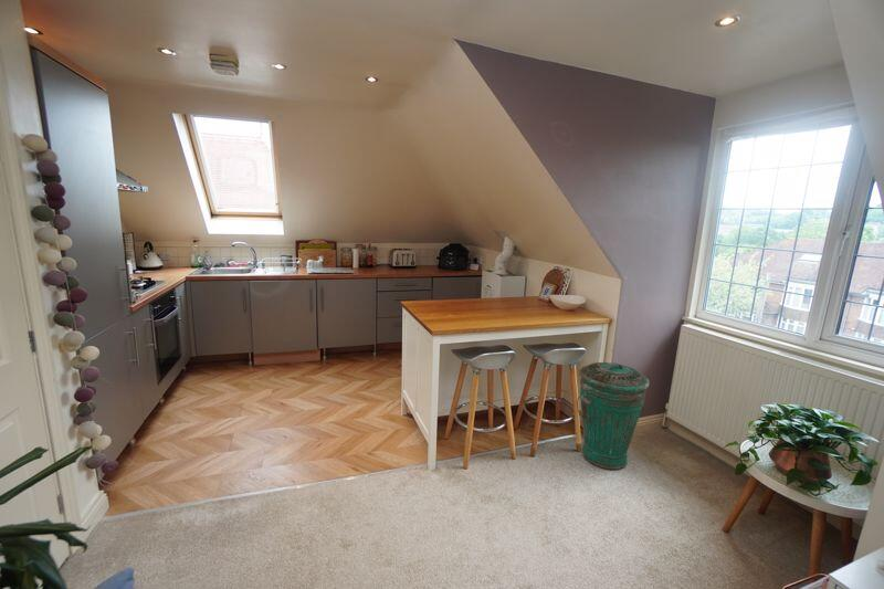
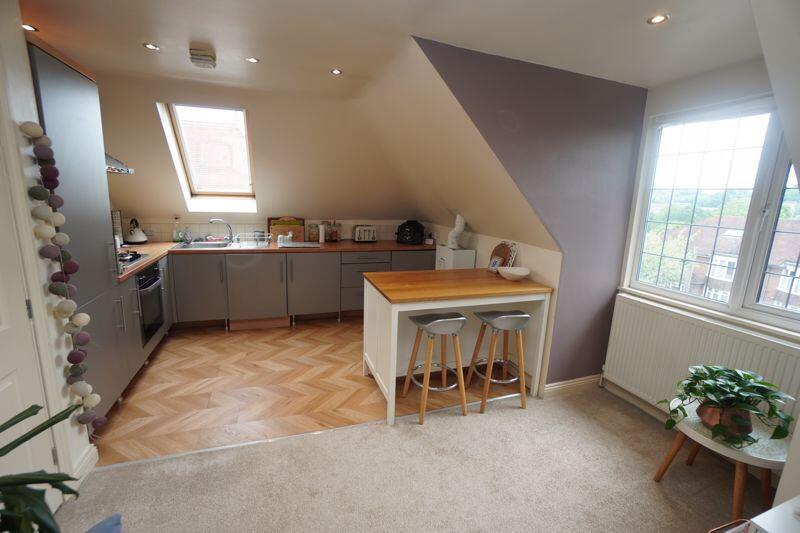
- trash can [576,361,651,470]
